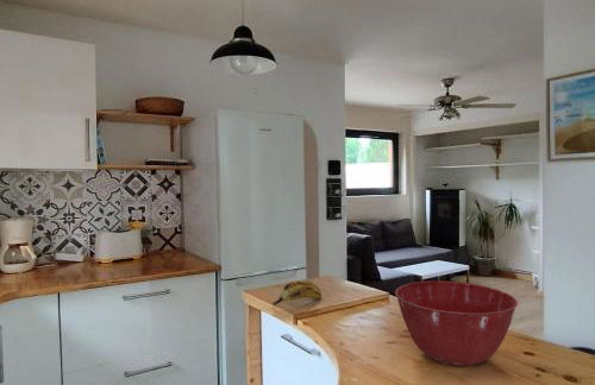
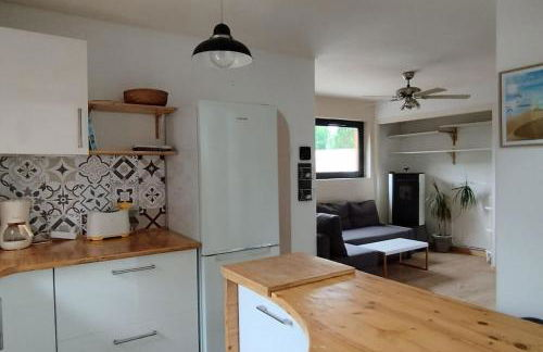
- banana [271,279,322,307]
- mixing bowl [394,280,519,367]
